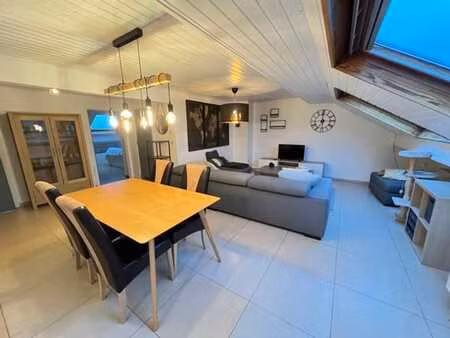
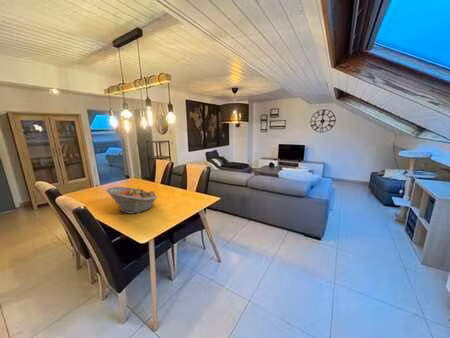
+ fruit basket [105,186,158,215]
